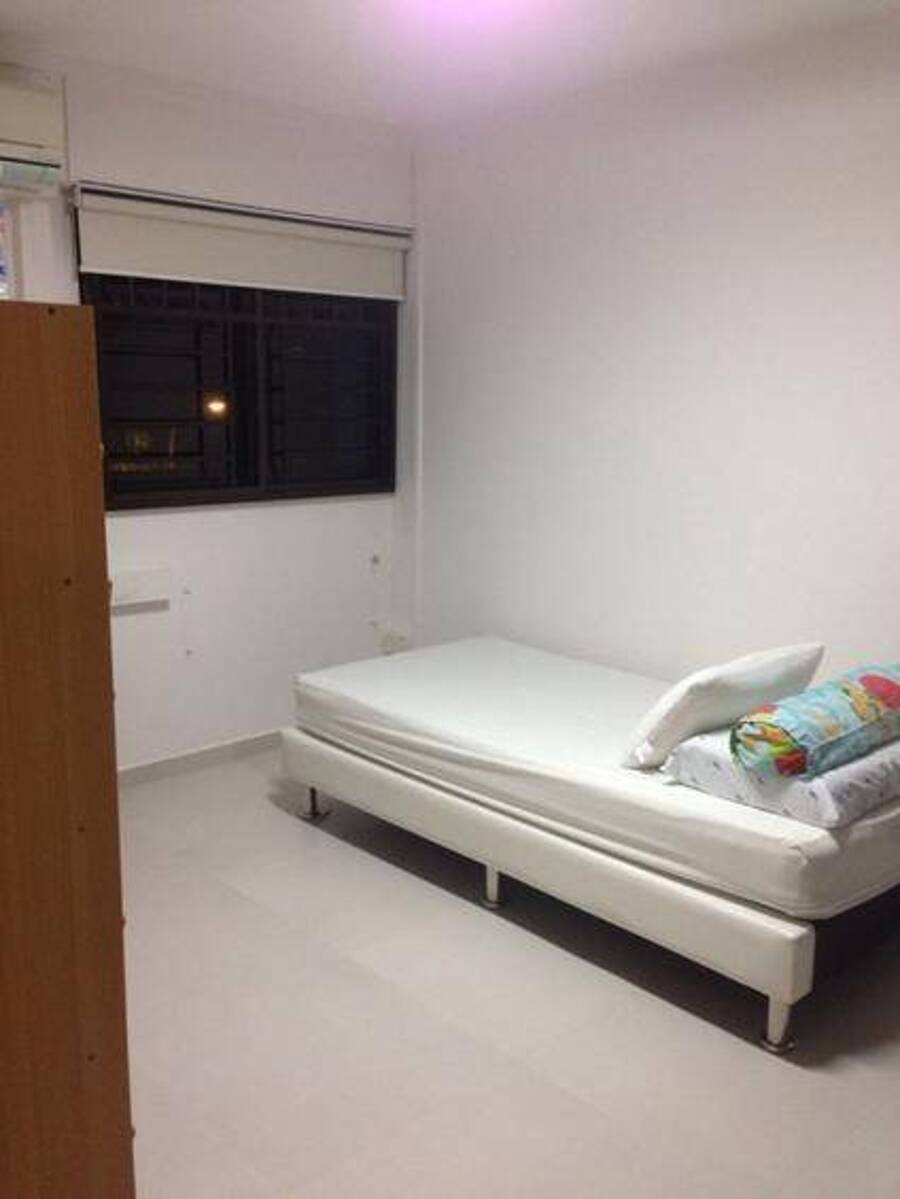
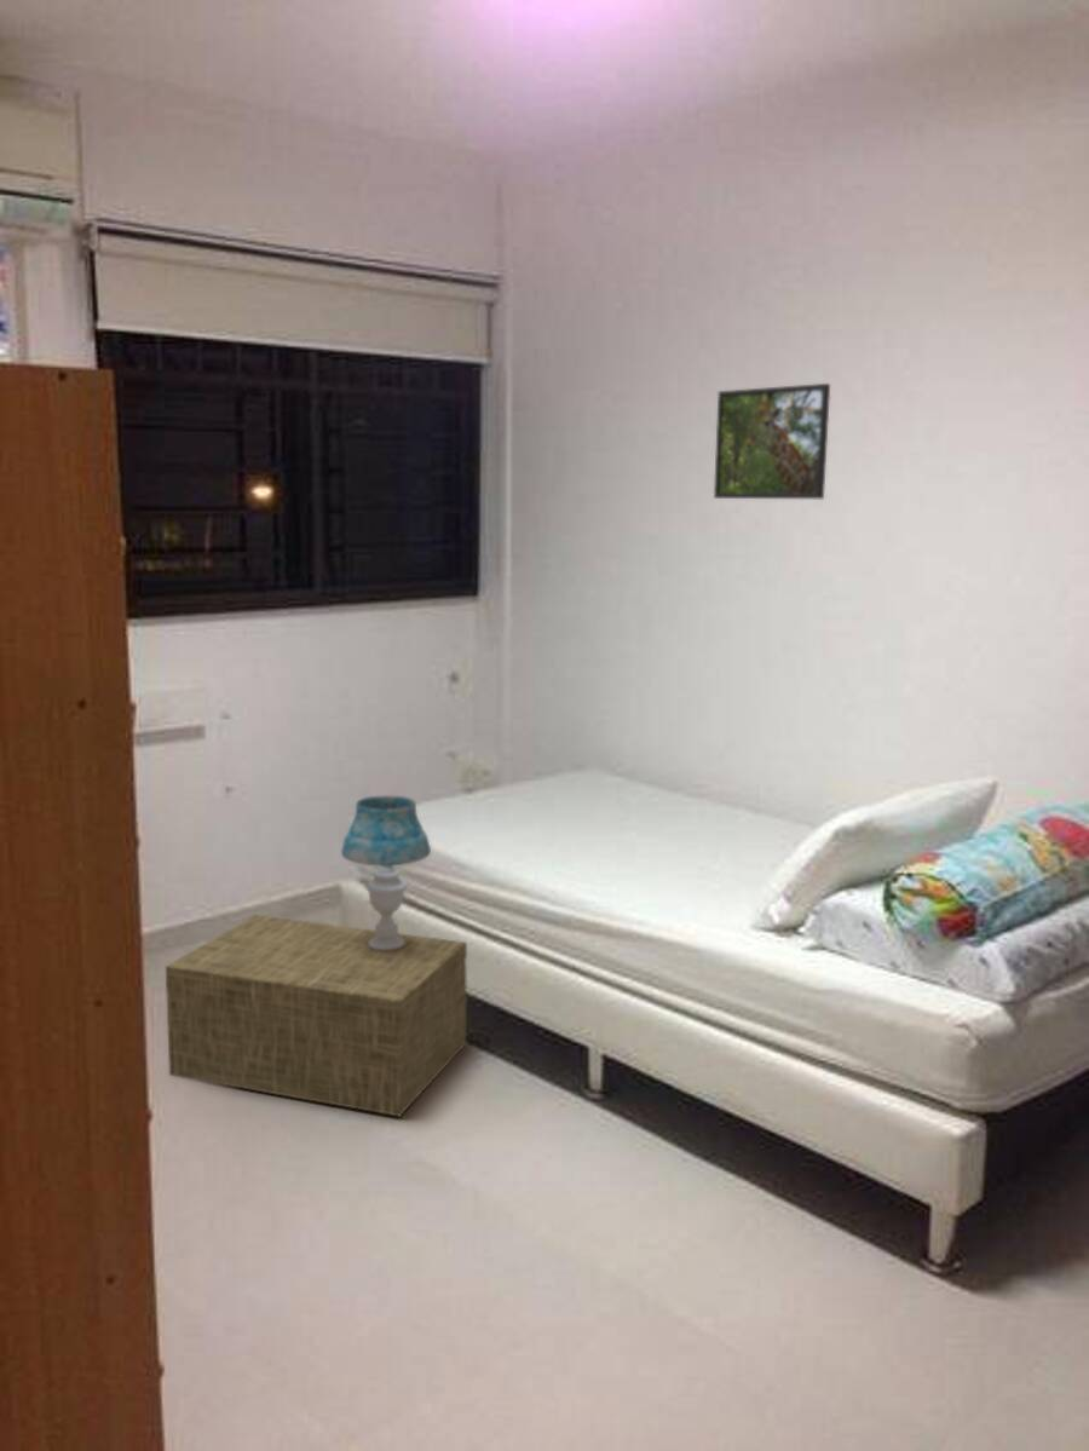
+ table lamp [340,794,432,950]
+ storage box [165,914,468,1118]
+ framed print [713,382,831,500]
